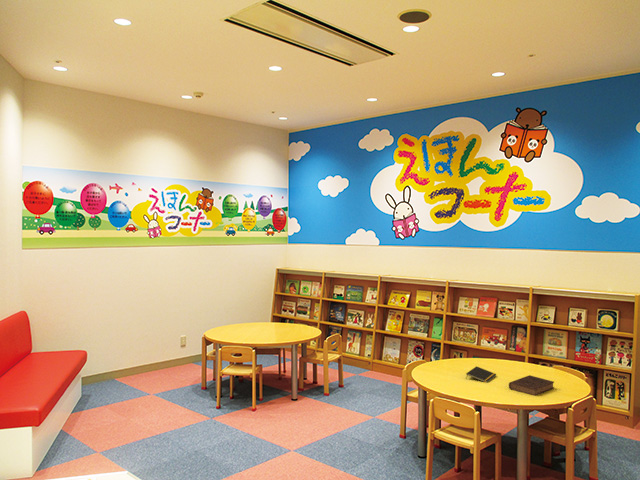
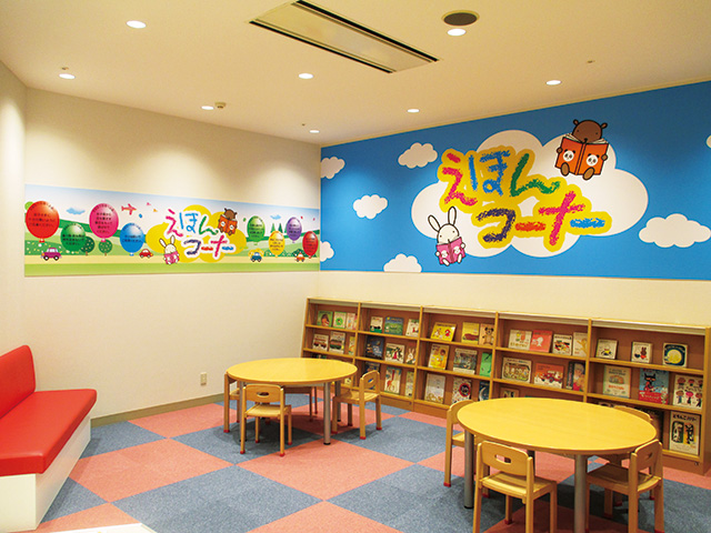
- book [508,374,555,397]
- notepad [465,365,497,384]
